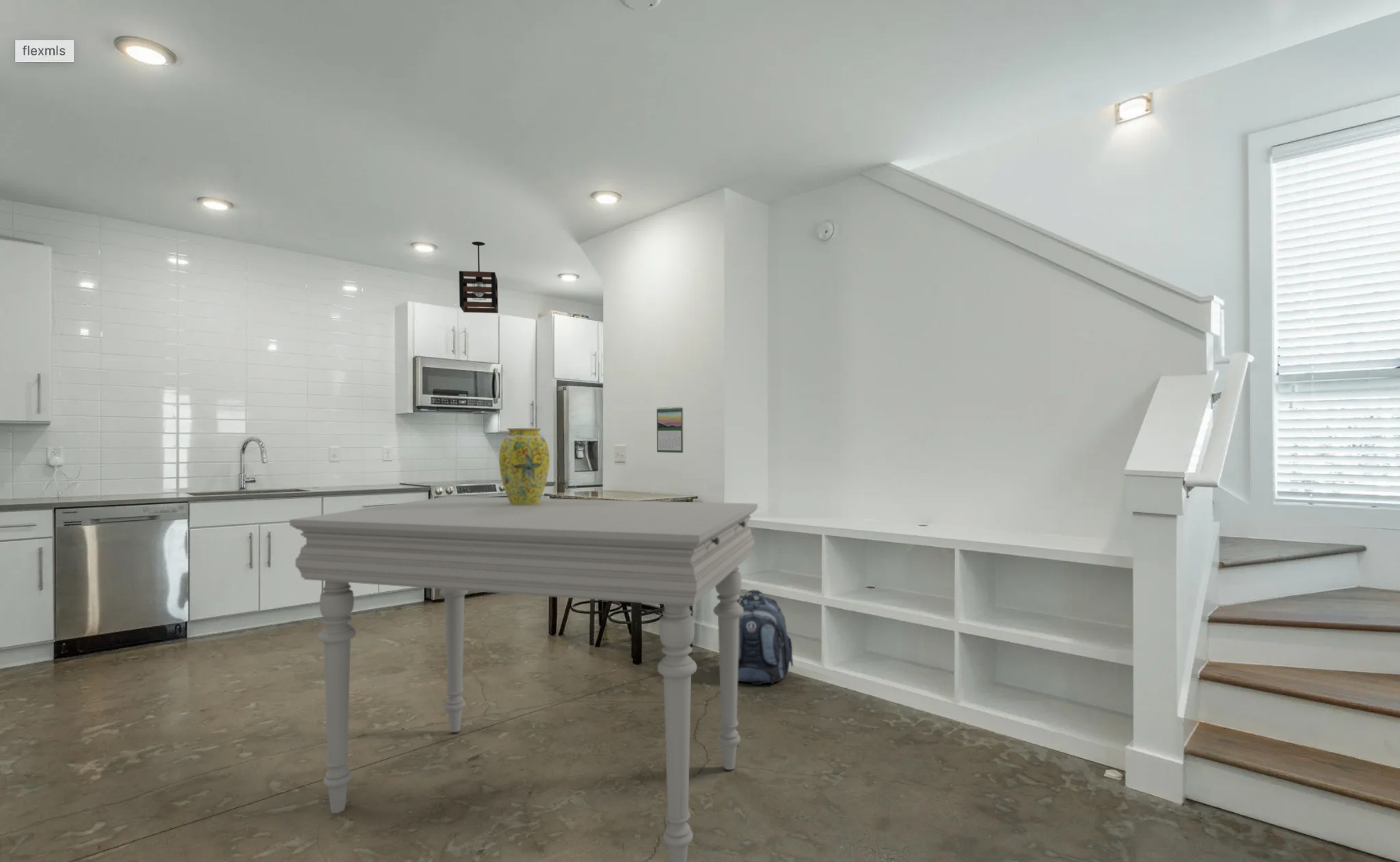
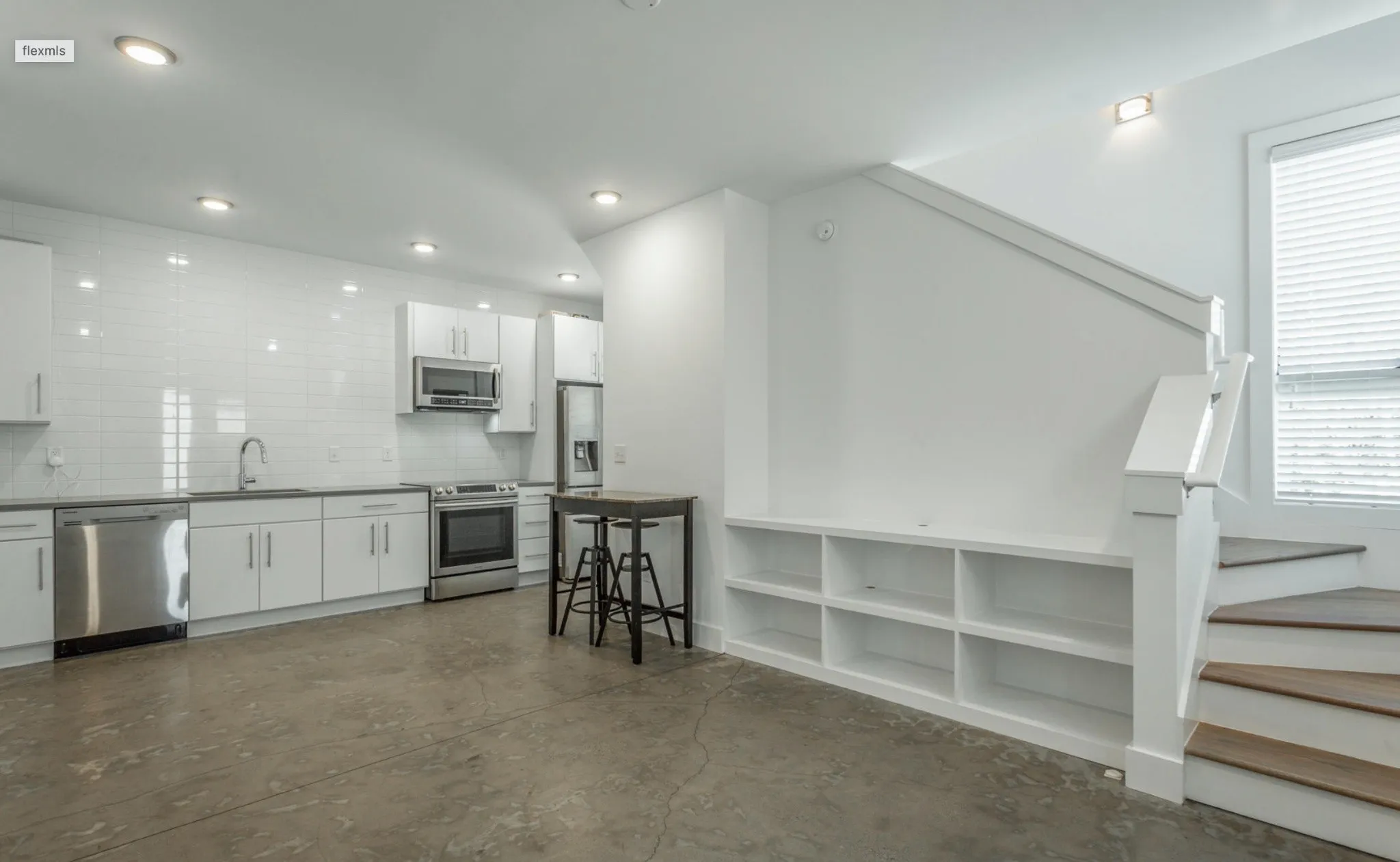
- vase [498,427,550,505]
- calendar [656,405,684,453]
- dining table [289,496,758,862]
- backpack [737,589,794,686]
- pendant light [458,241,499,314]
